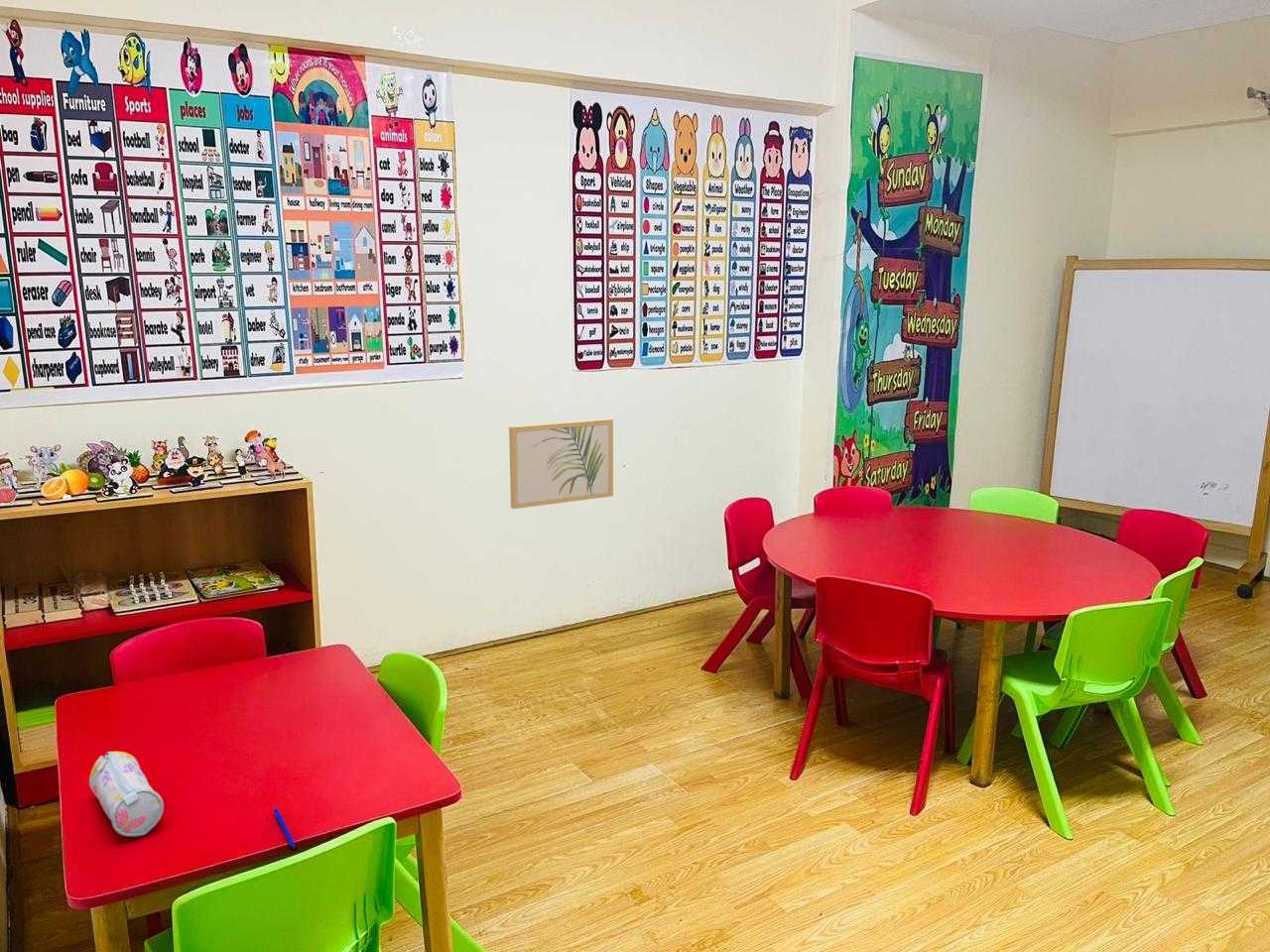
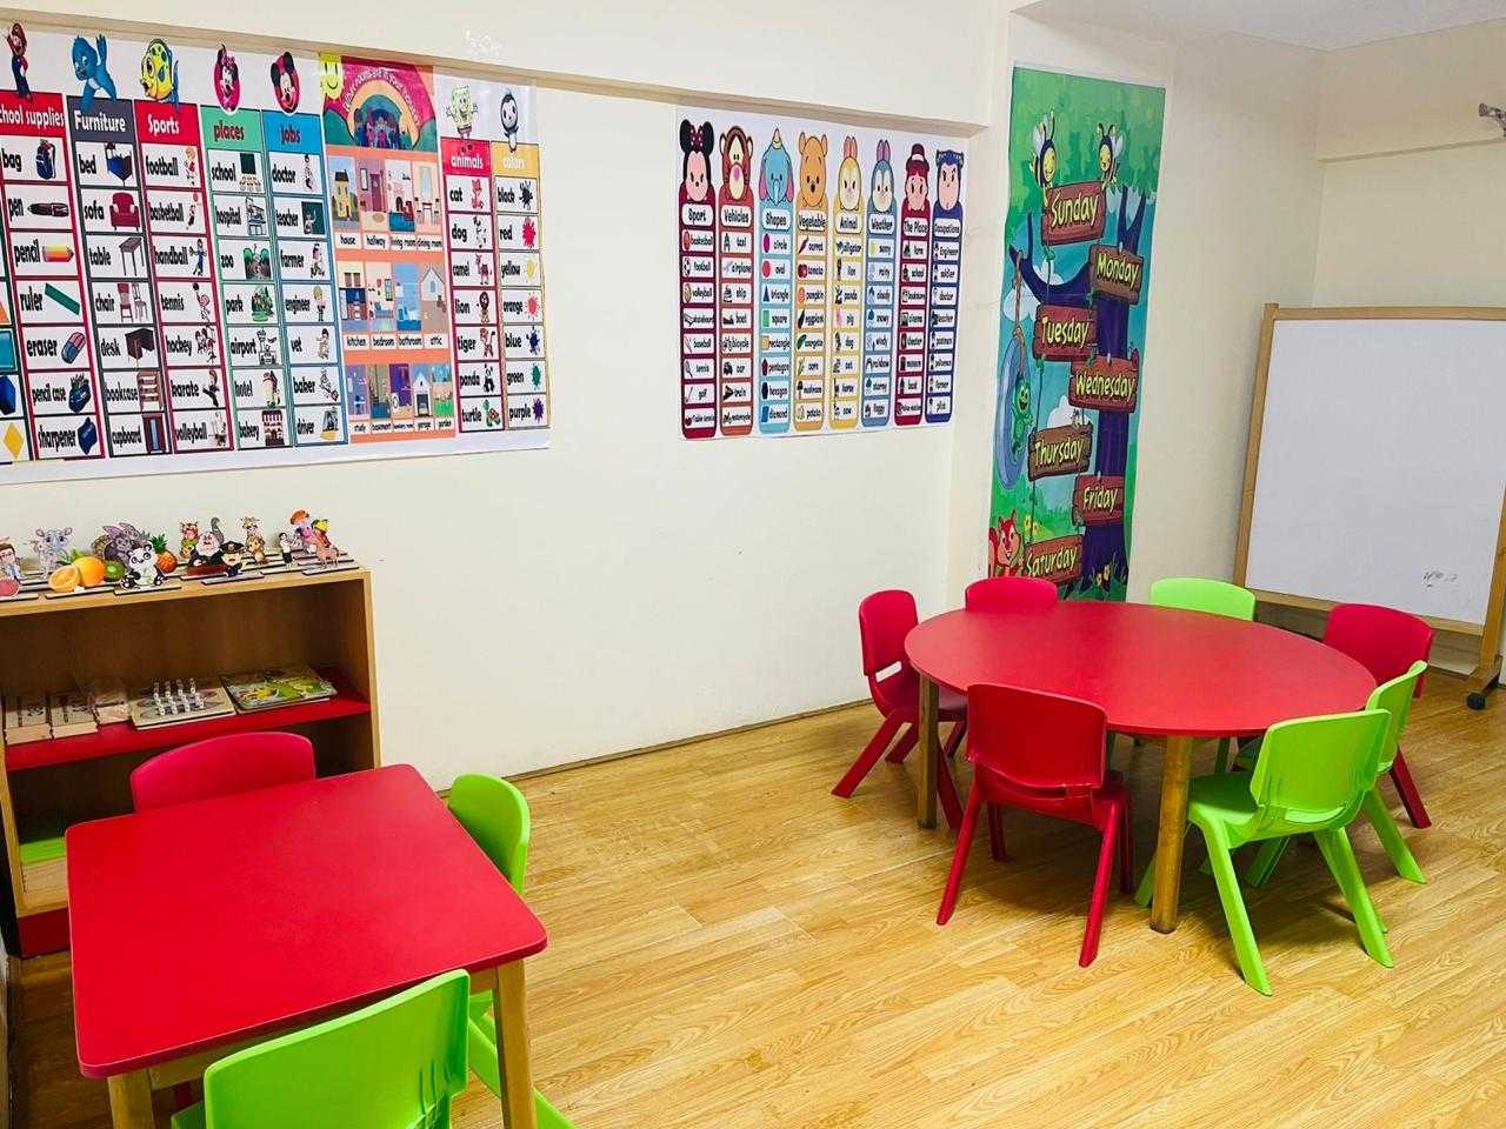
- pen [273,806,297,849]
- pencil case [88,751,165,837]
- wall art [508,417,614,510]
